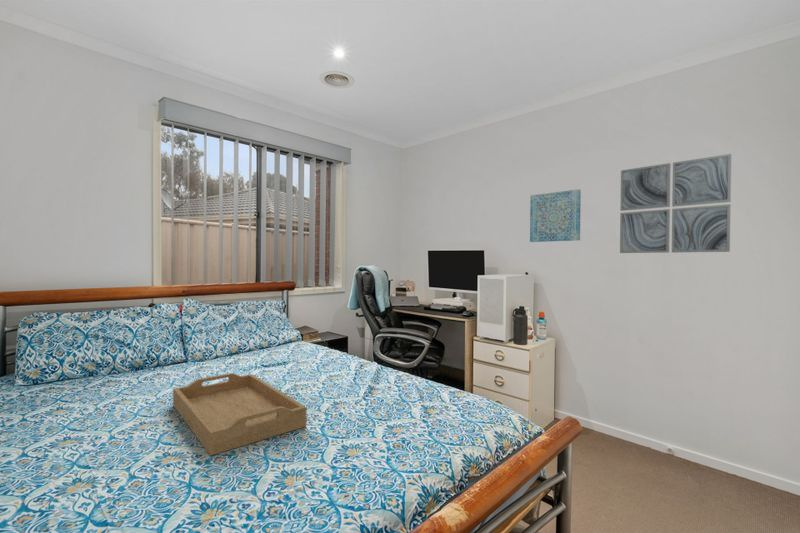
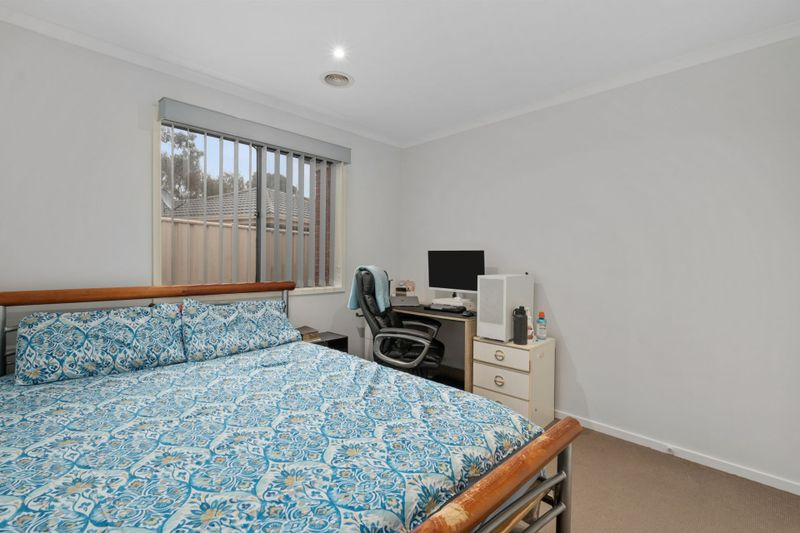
- wall art [529,188,582,243]
- wall art [619,153,732,254]
- serving tray [172,372,307,457]
